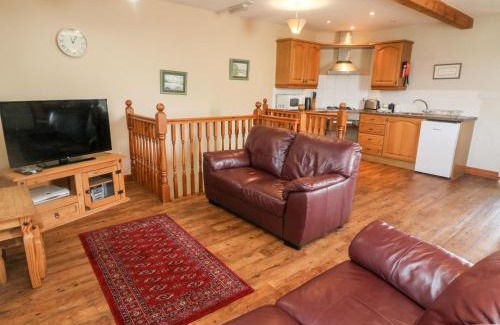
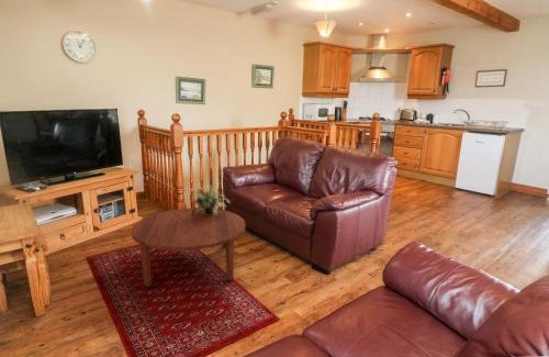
+ potted plant [189,183,231,216]
+ coffee table [130,207,246,288]
